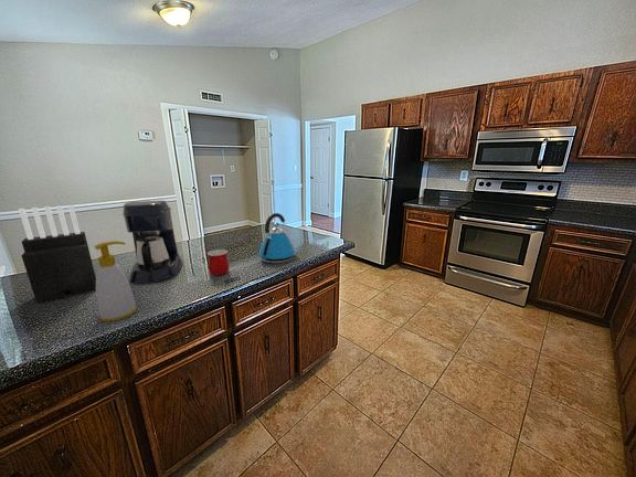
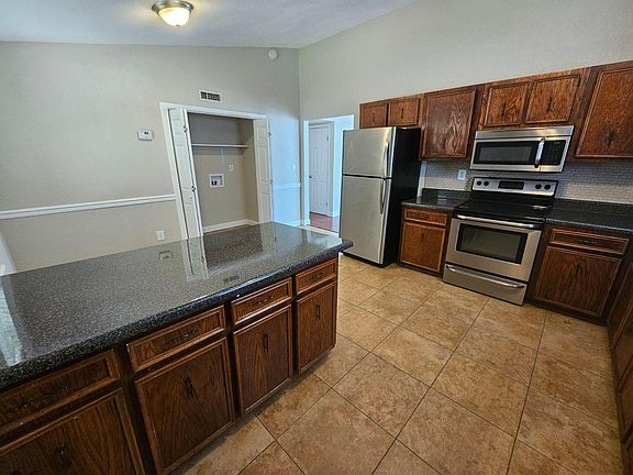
- knife block [18,204,96,305]
- kettle [258,212,296,264]
- coffee maker [121,200,184,285]
- soap bottle [93,240,138,322]
- mug [206,248,230,276]
